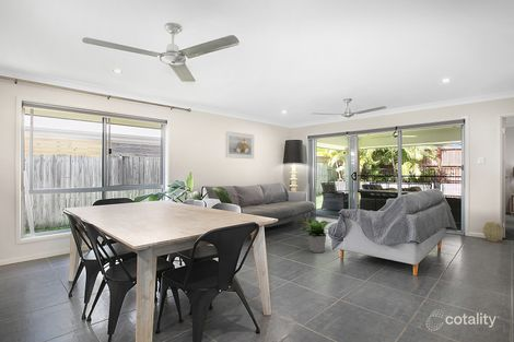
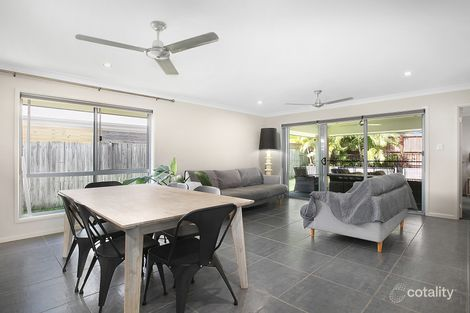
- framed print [224,130,255,160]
- woven basket [482,221,504,243]
- potted plant [302,220,332,253]
